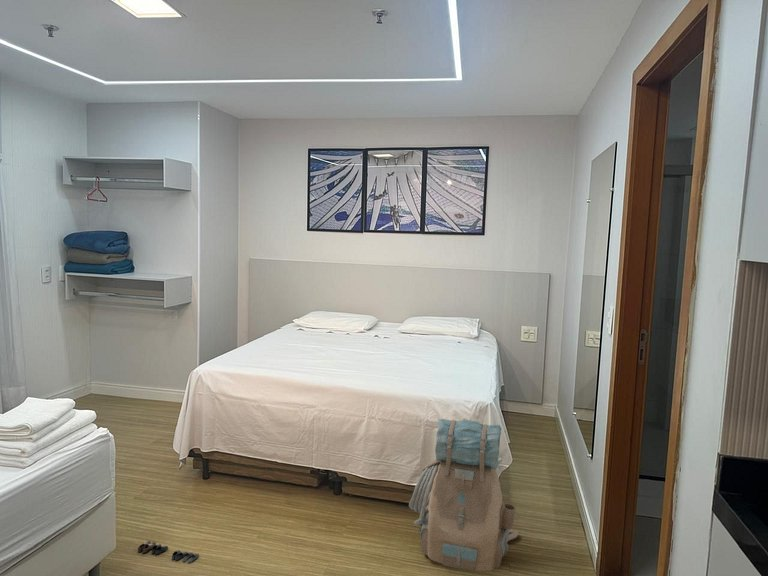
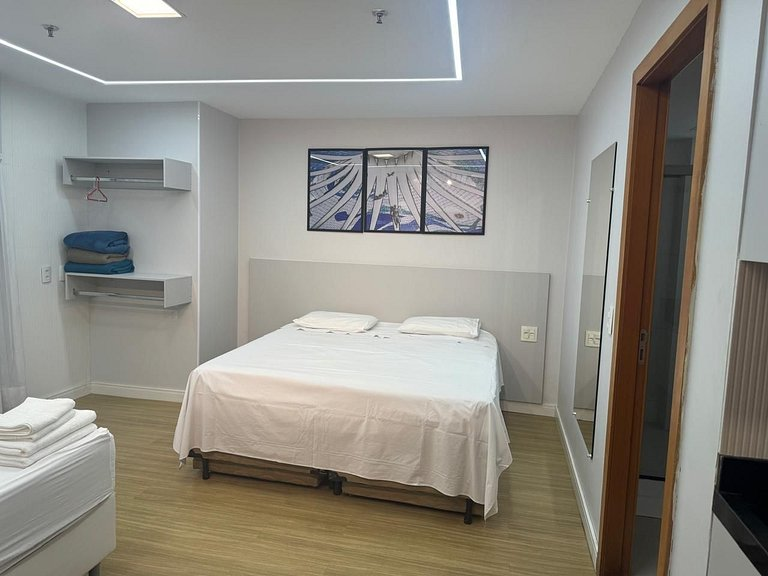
- shoe [137,540,200,564]
- backpack [408,418,519,573]
